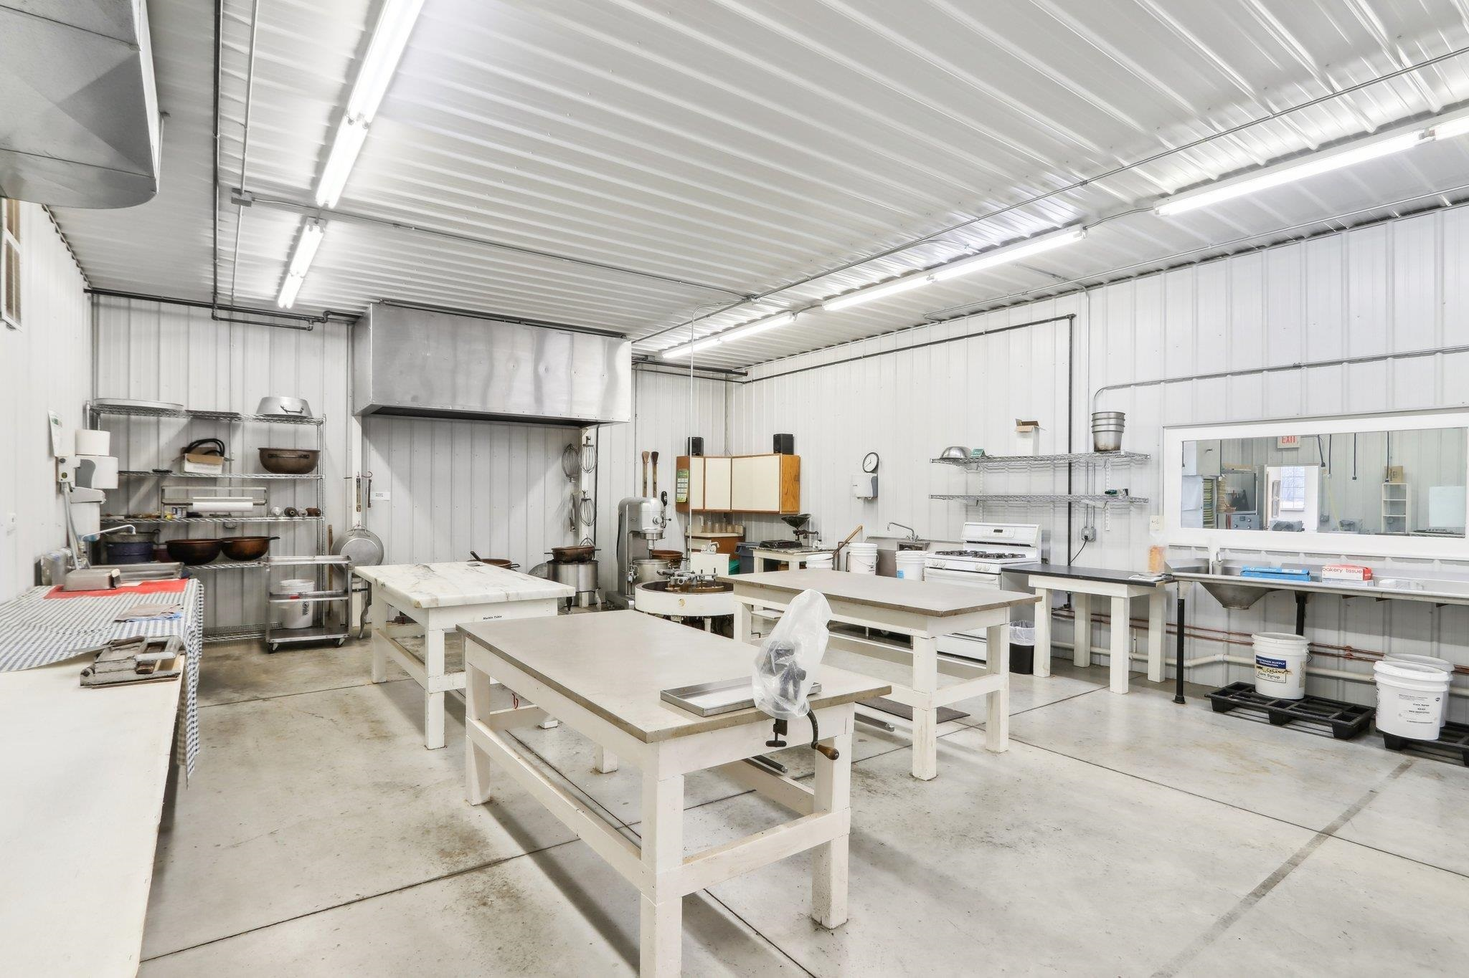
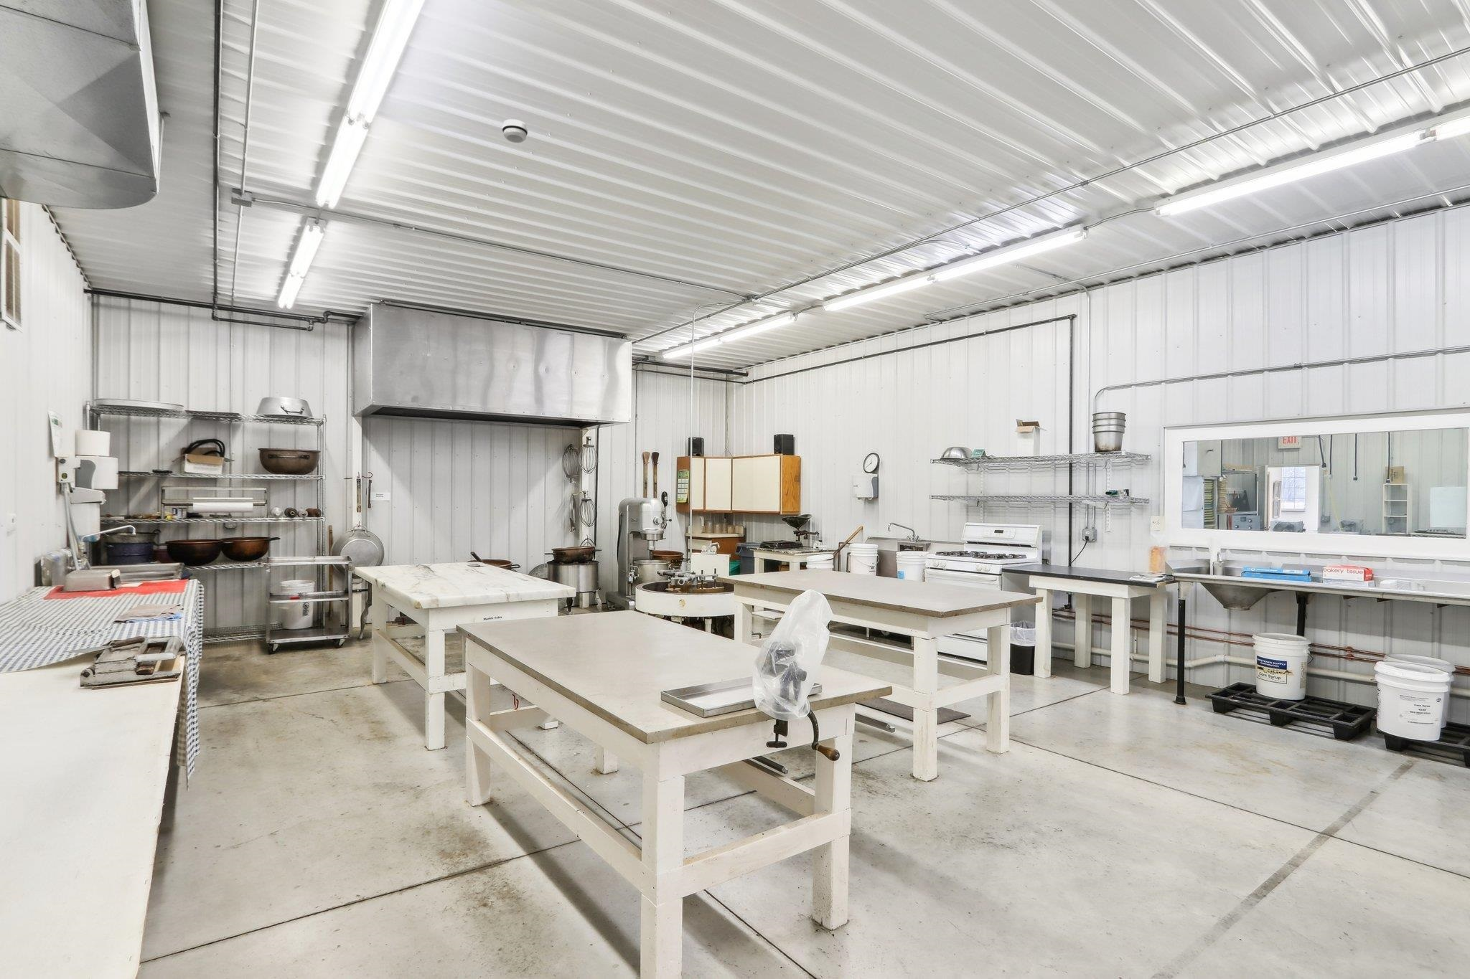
+ smoke detector [502,118,528,143]
